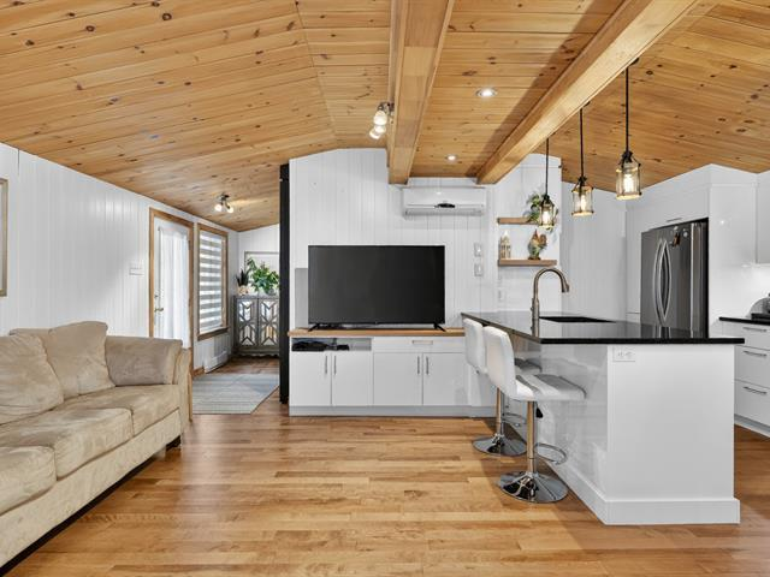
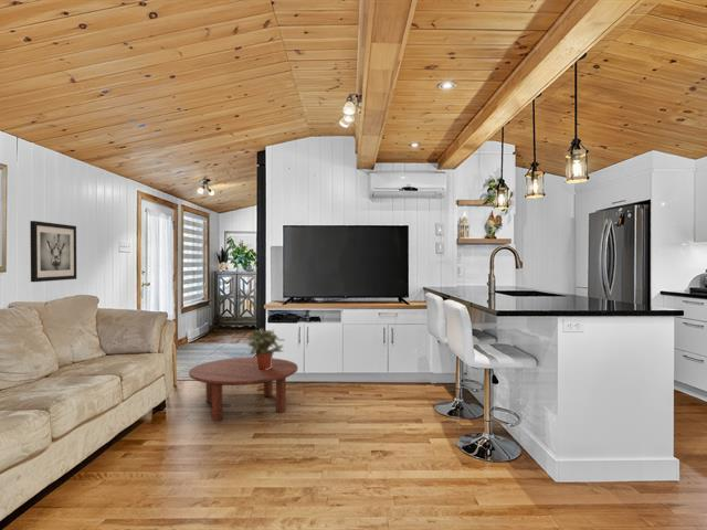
+ coffee table [188,357,298,422]
+ wall art [29,220,77,283]
+ potted plant [244,327,286,370]
